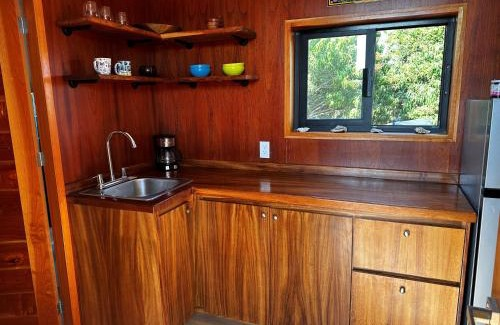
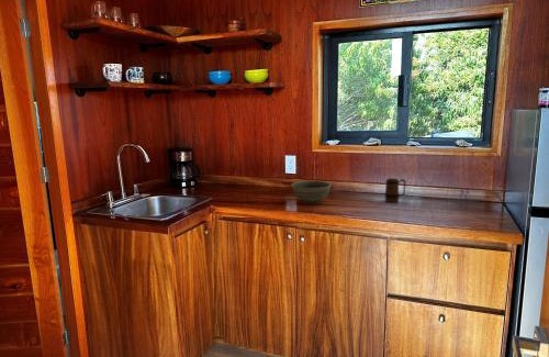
+ mug [383,177,407,203]
+ bowl [290,180,333,205]
